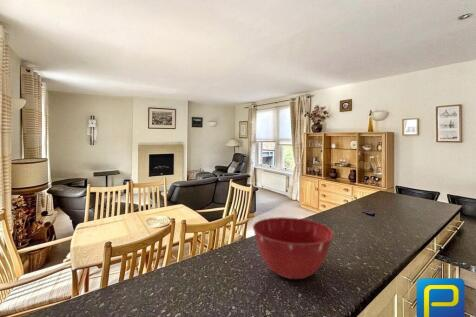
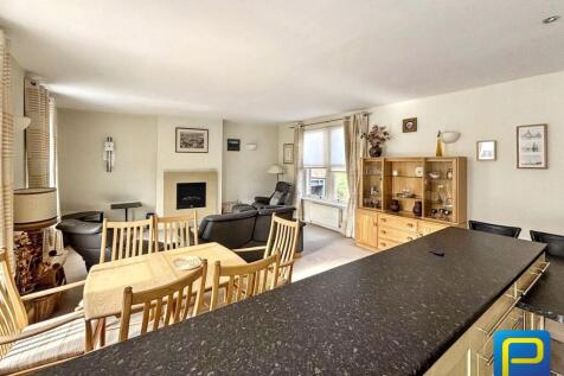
- mixing bowl [252,216,335,280]
